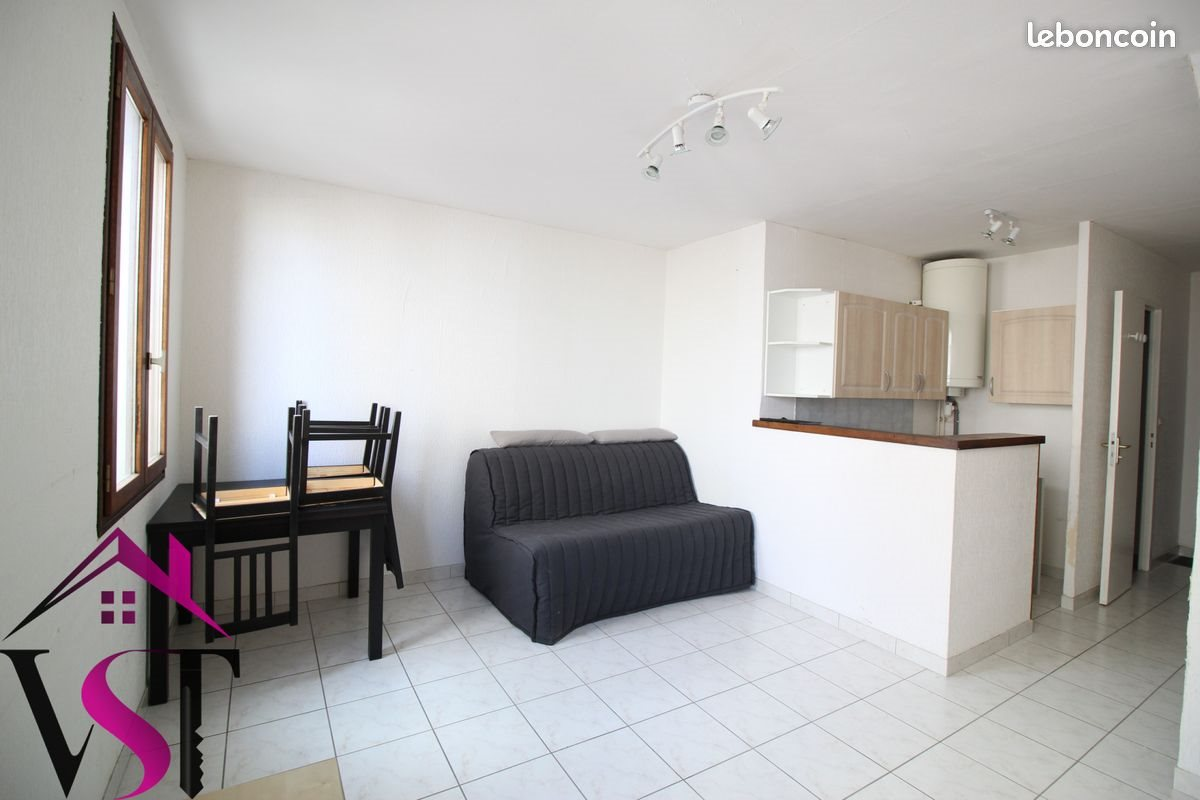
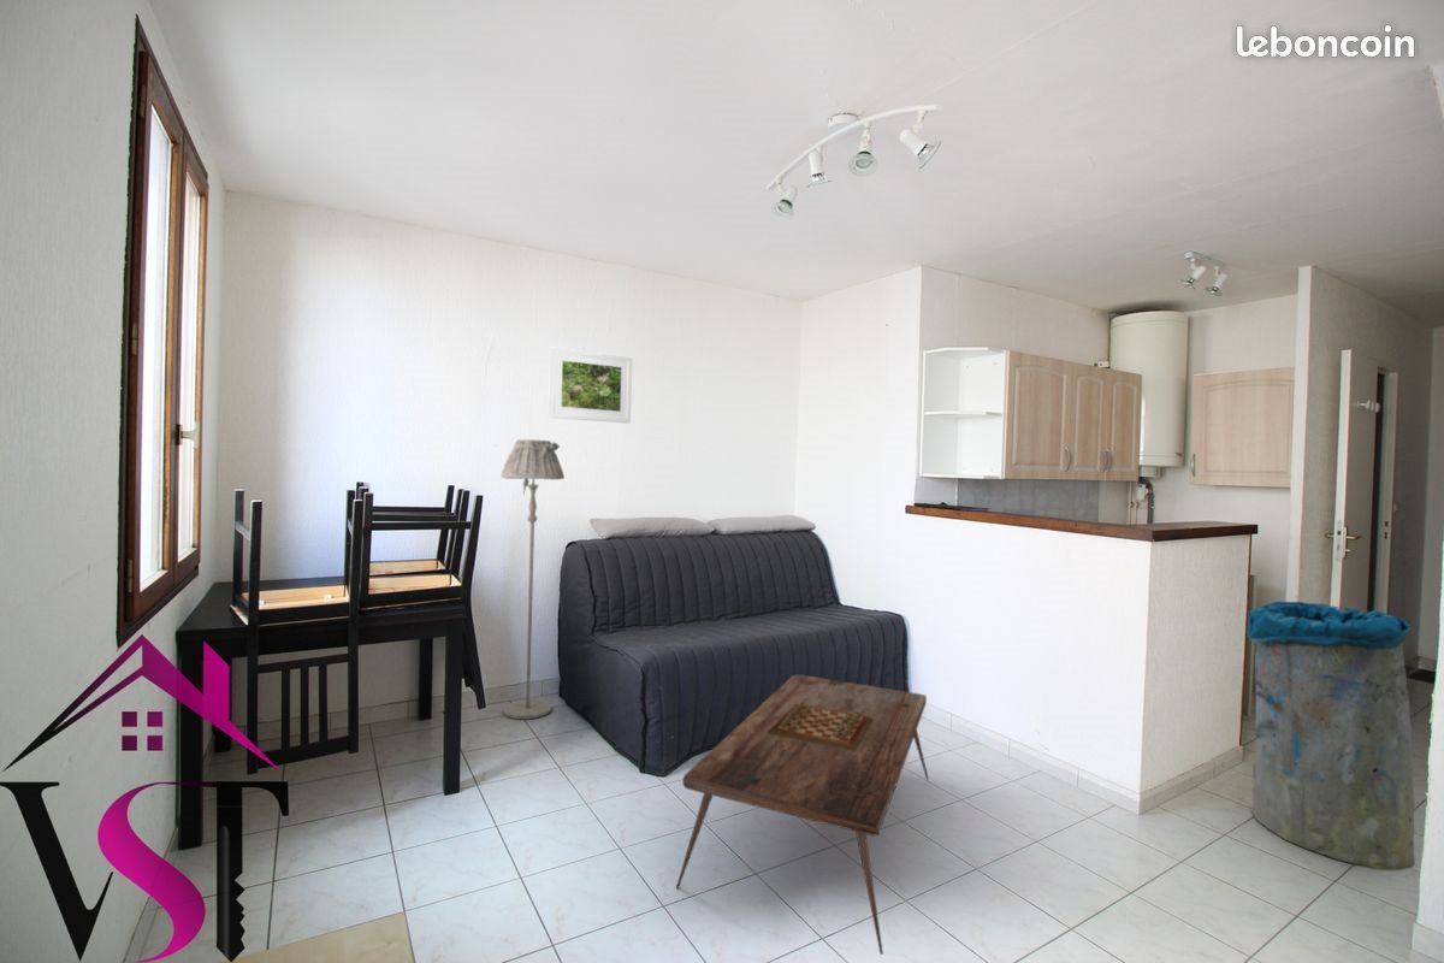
+ coffee table [675,673,930,956]
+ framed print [548,347,633,425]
+ floor lamp [499,438,566,721]
+ trash can [1247,599,1416,872]
